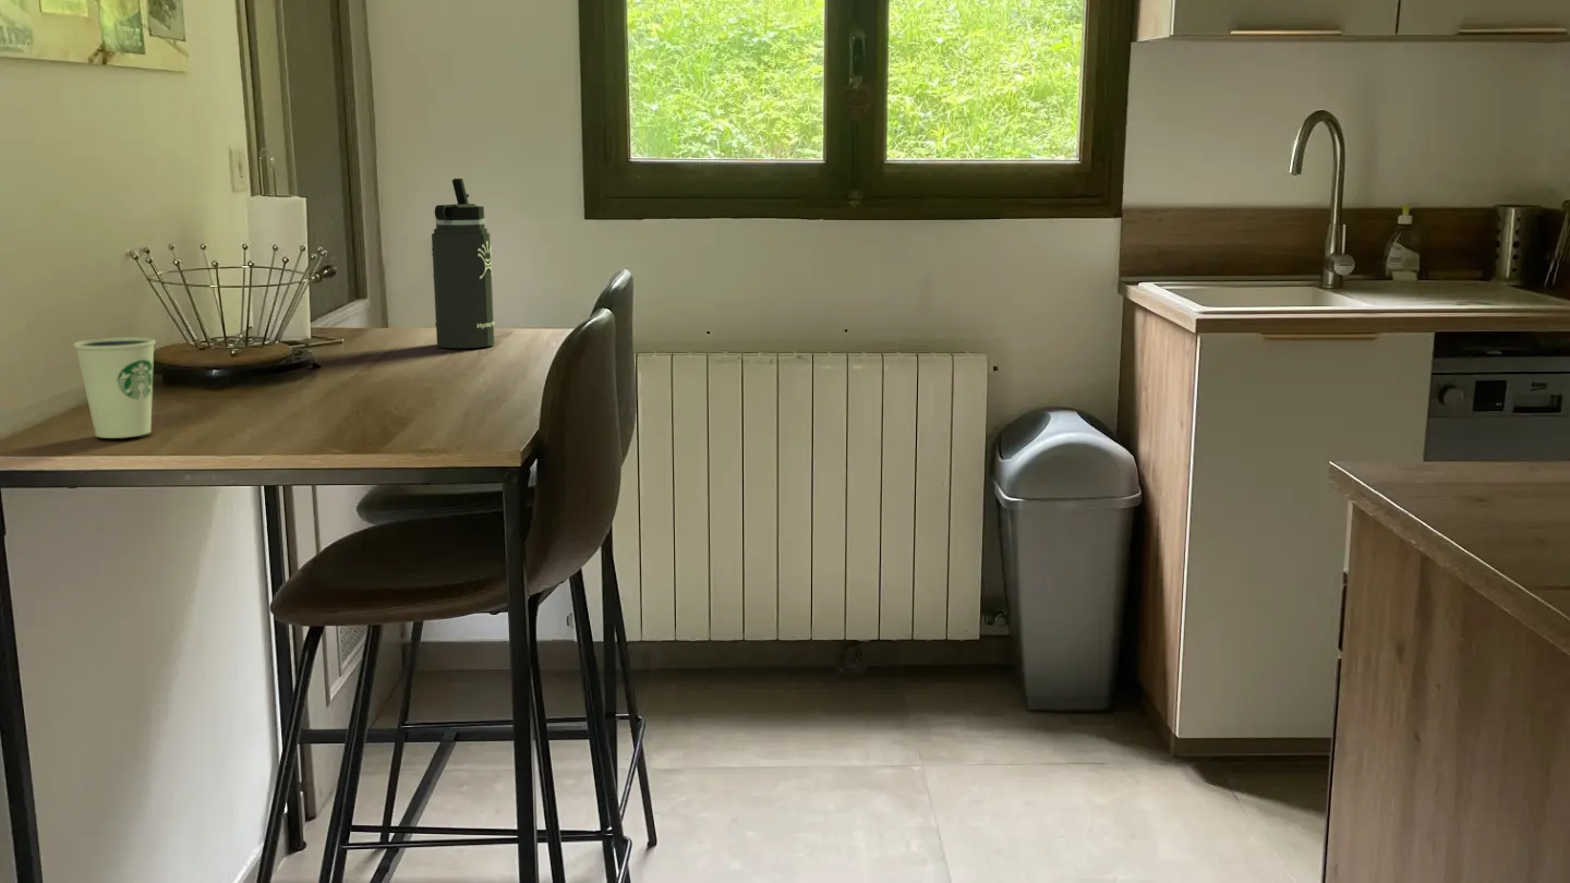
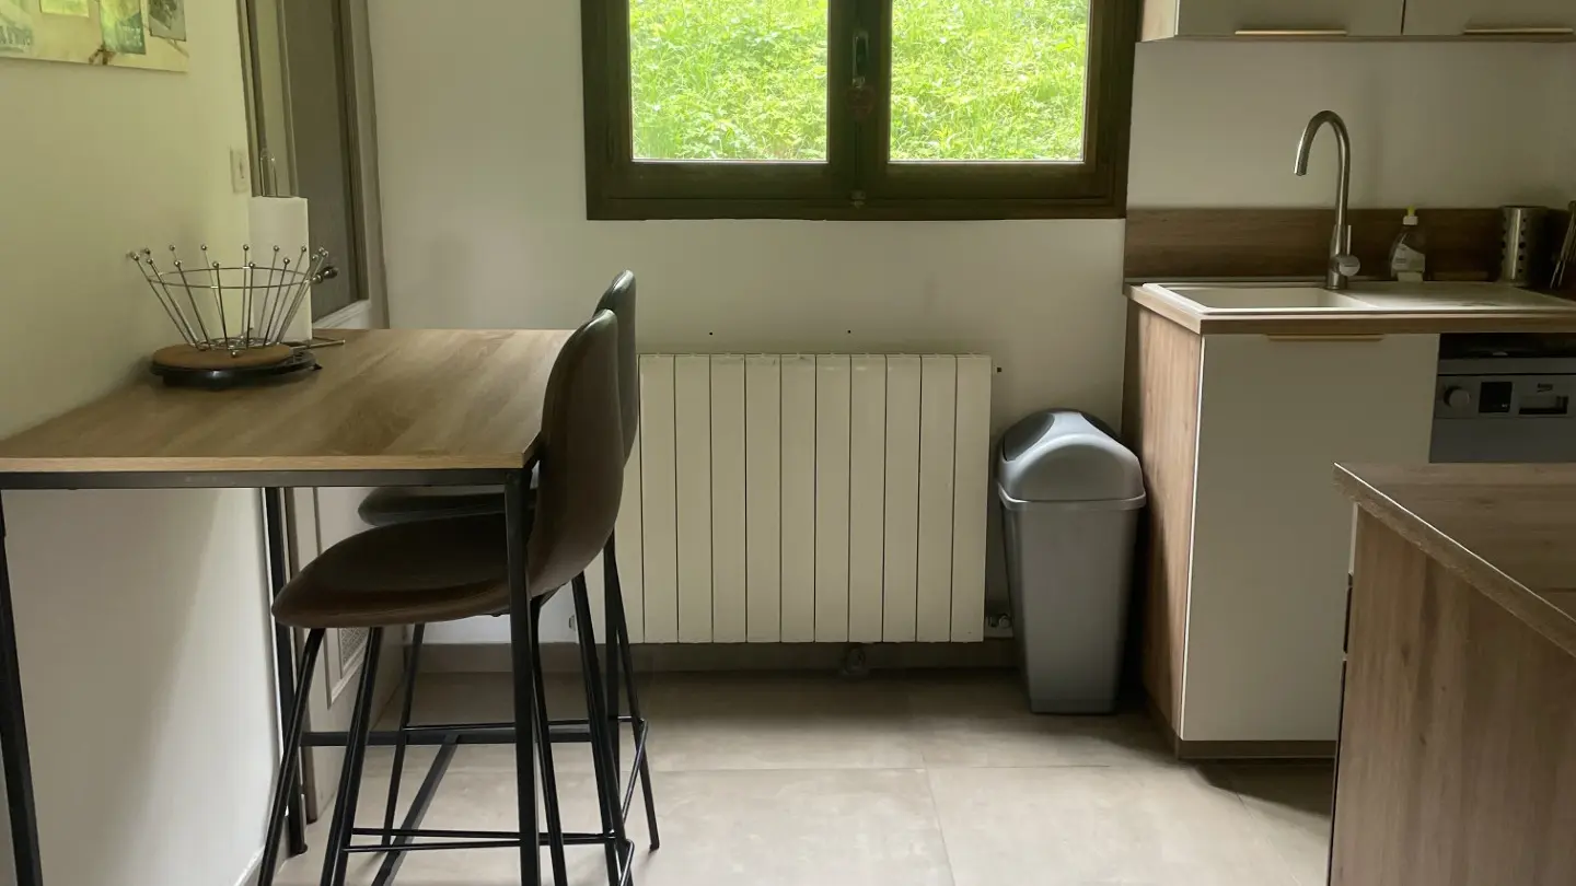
- dixie cup [72,336,157,439]
- thermos bottle [431,178,495,349]
